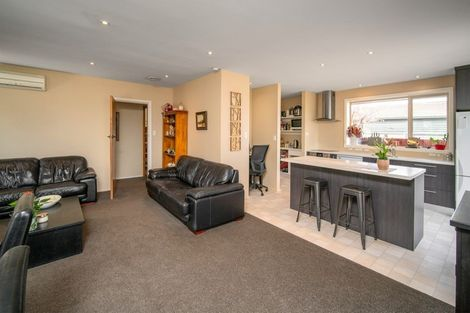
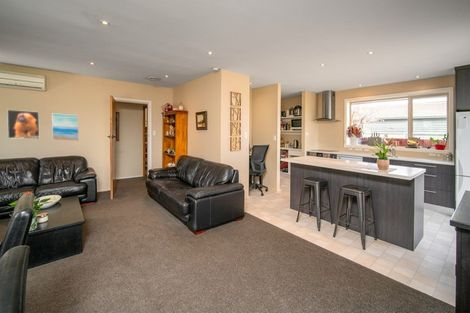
+ wall art [51,112,80,142]
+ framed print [6,109,41,140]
